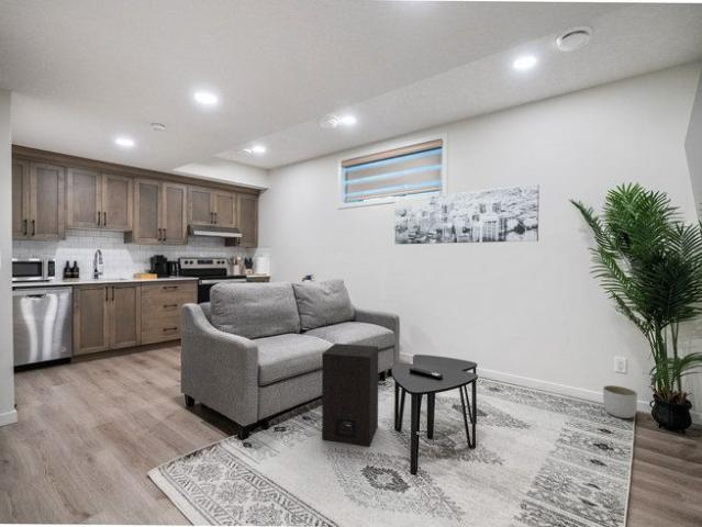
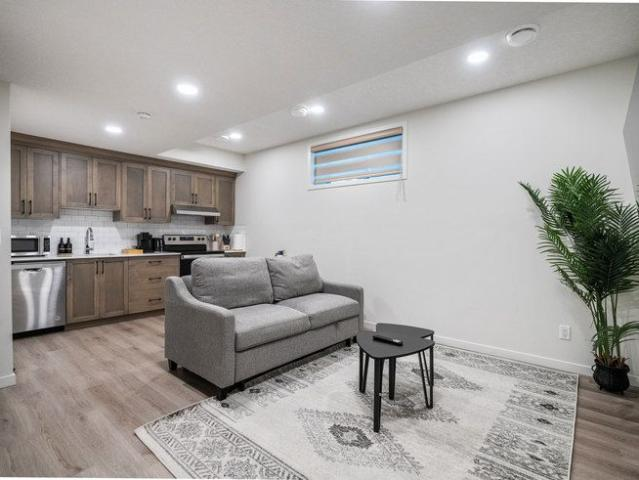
- wall art [393,183,541,246]
- planter [602,384,638,419]
- speaker [321,343,379,447]
